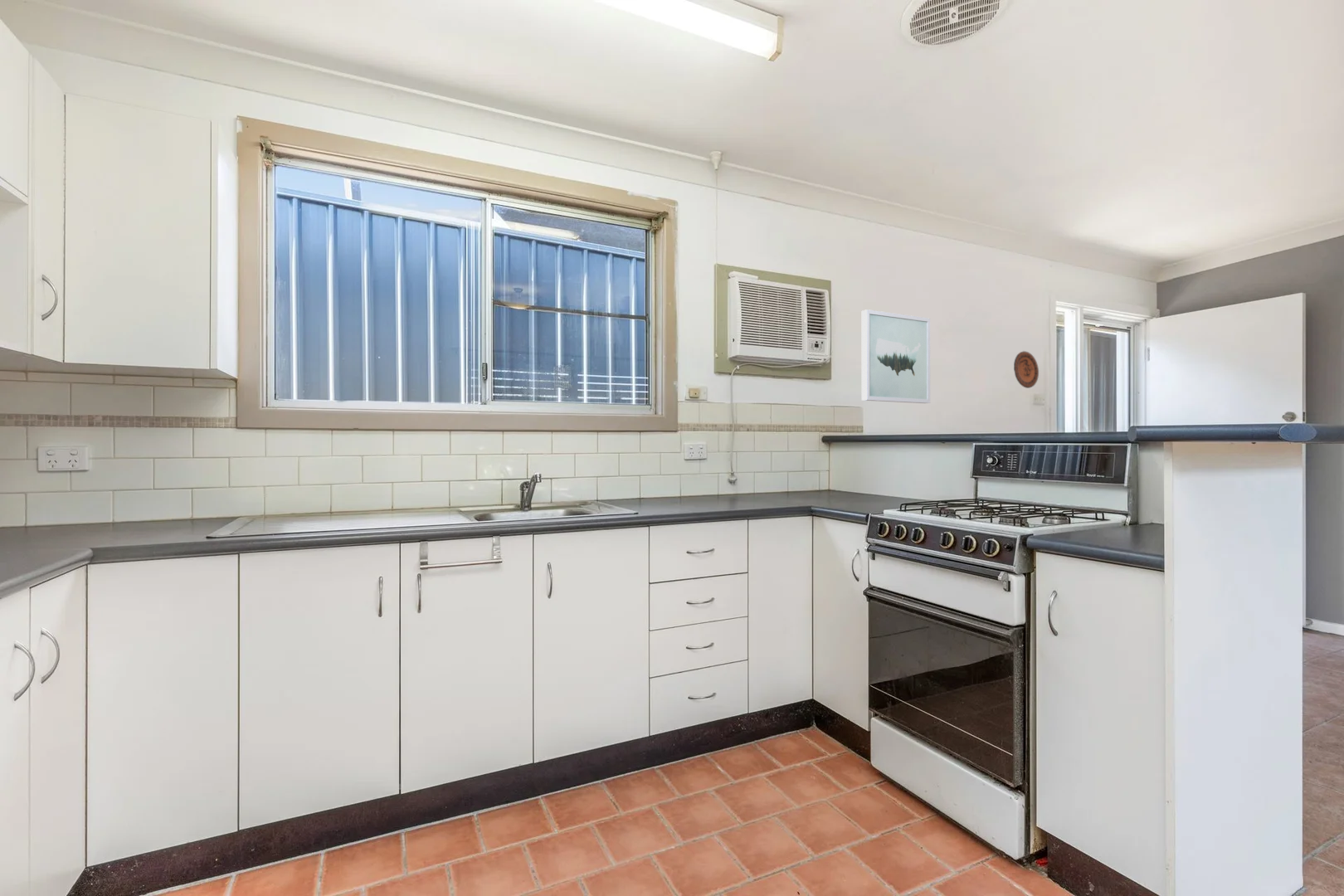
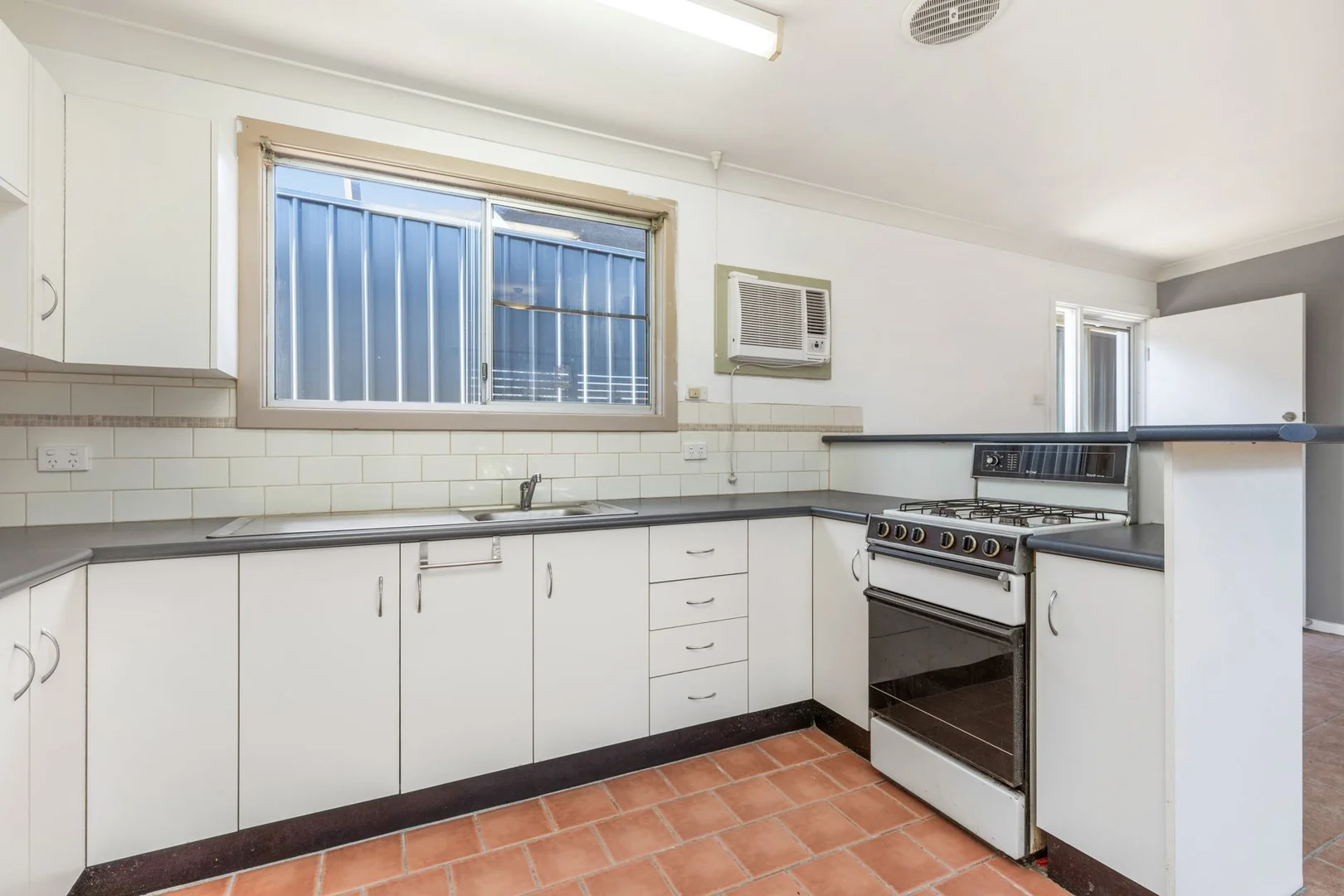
- decorative plate [1013,350,1040,389]
- wall art [861,309,931,404]
